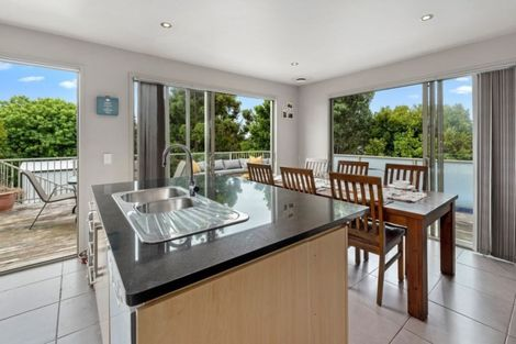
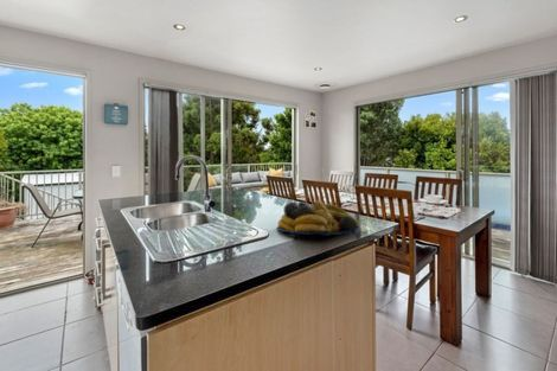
+ fruit bowl [276,199,360,237]
